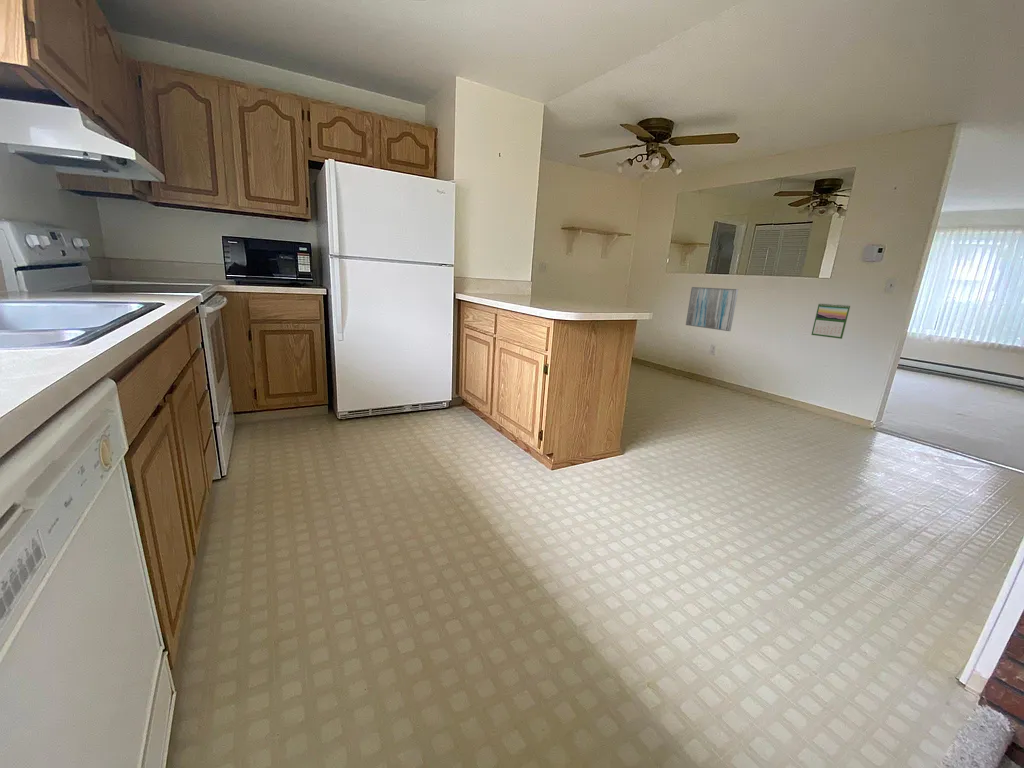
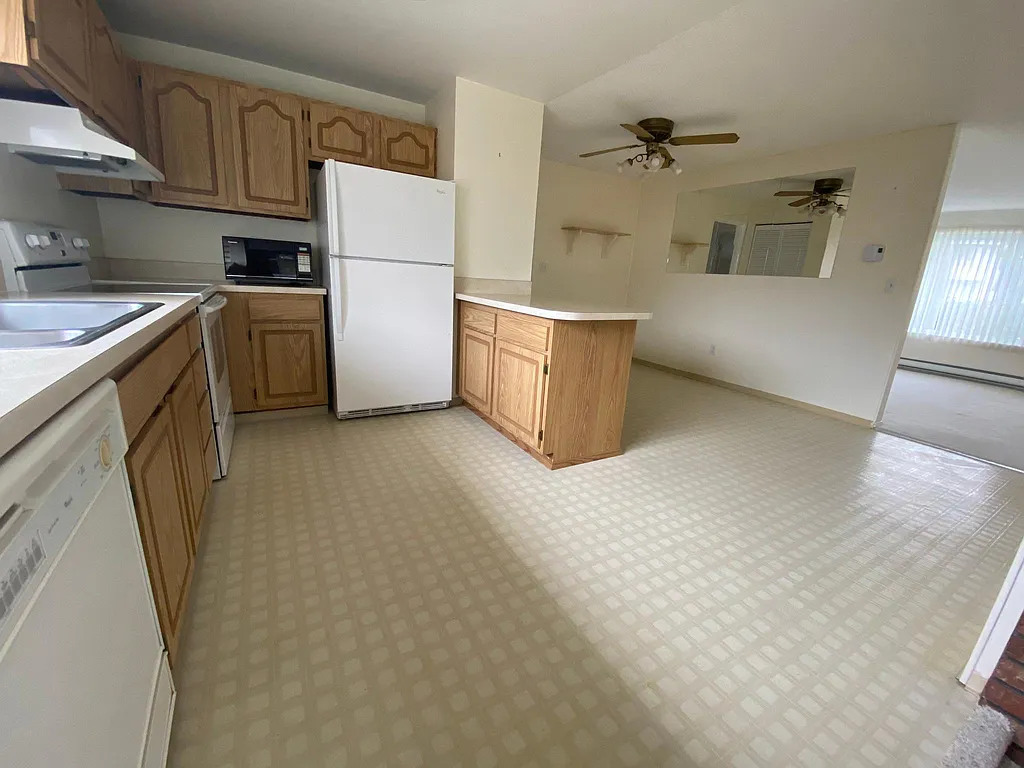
- wall art [685,286,739,332]
- calendar [811,302,851,340]
